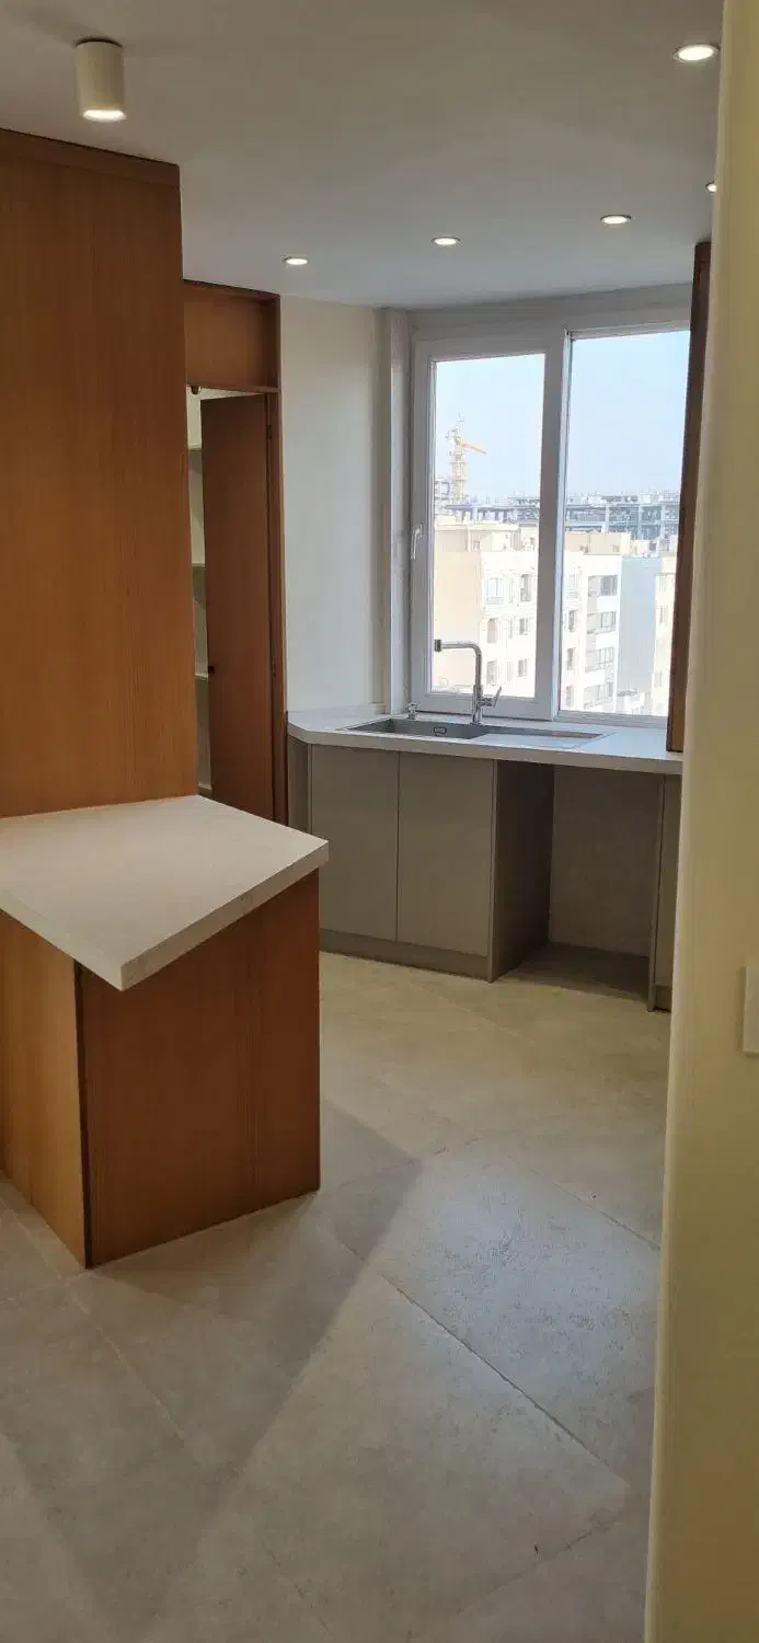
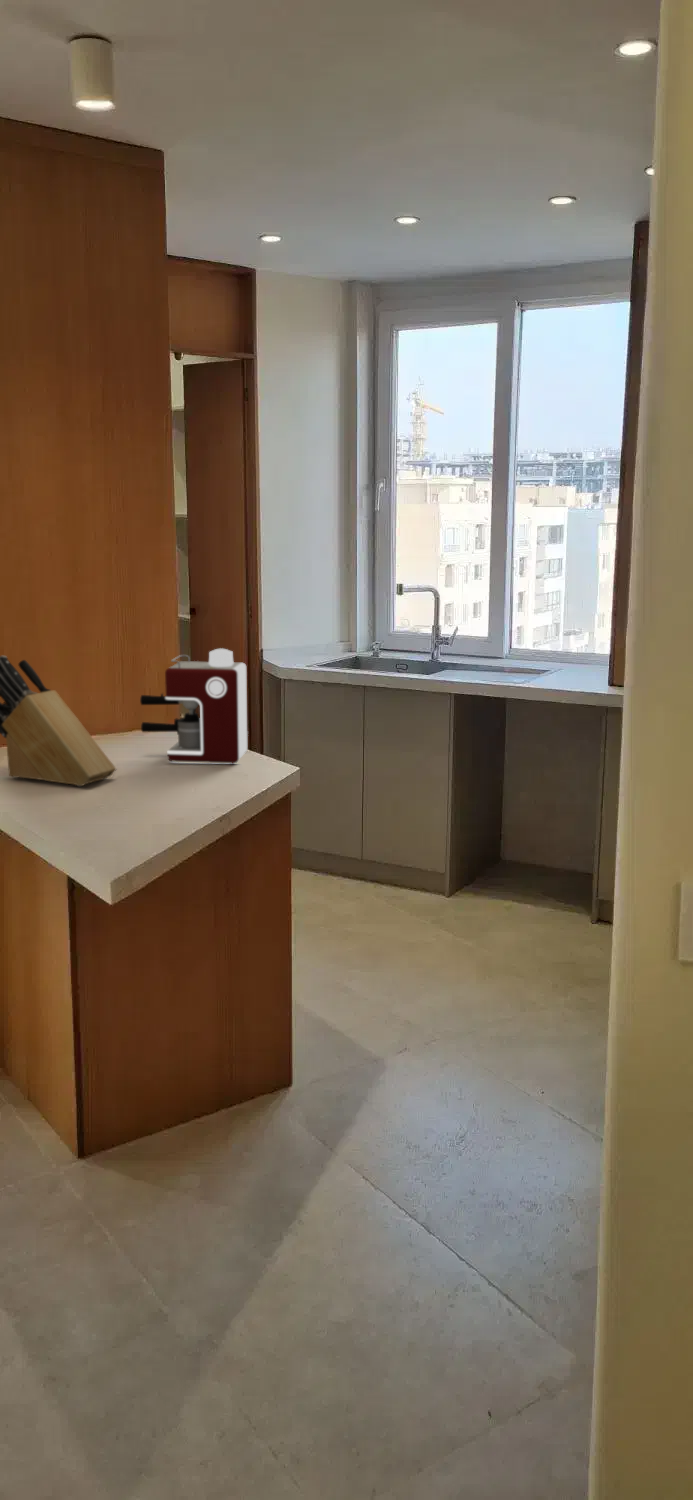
+ knife block [0,655,117,787]
+ coffee maker [139,647,249,764]
